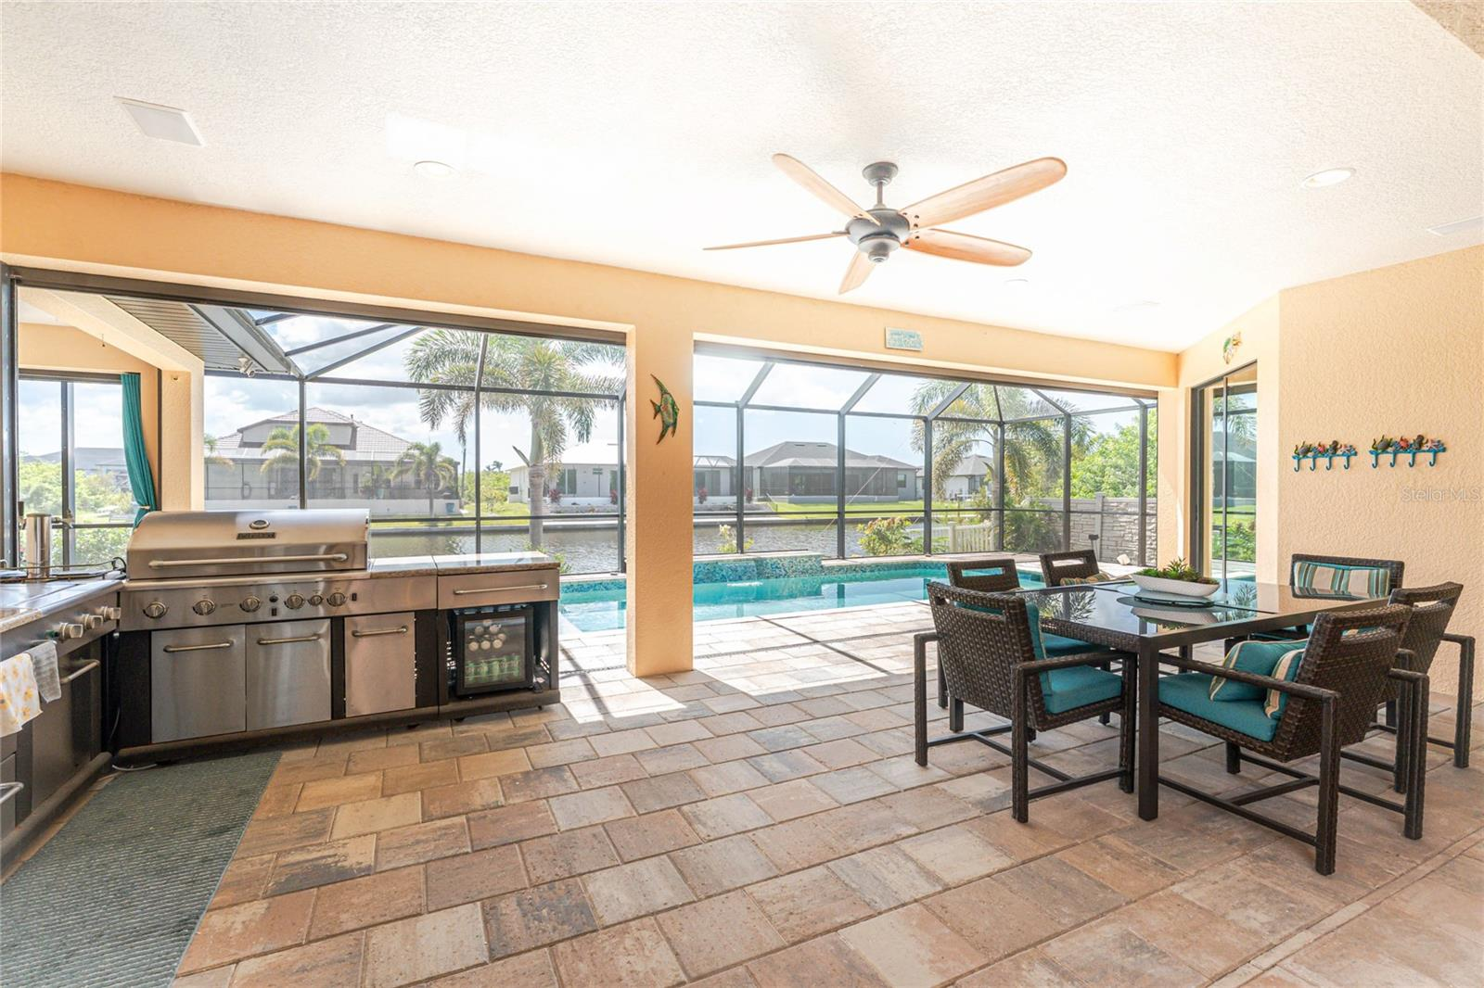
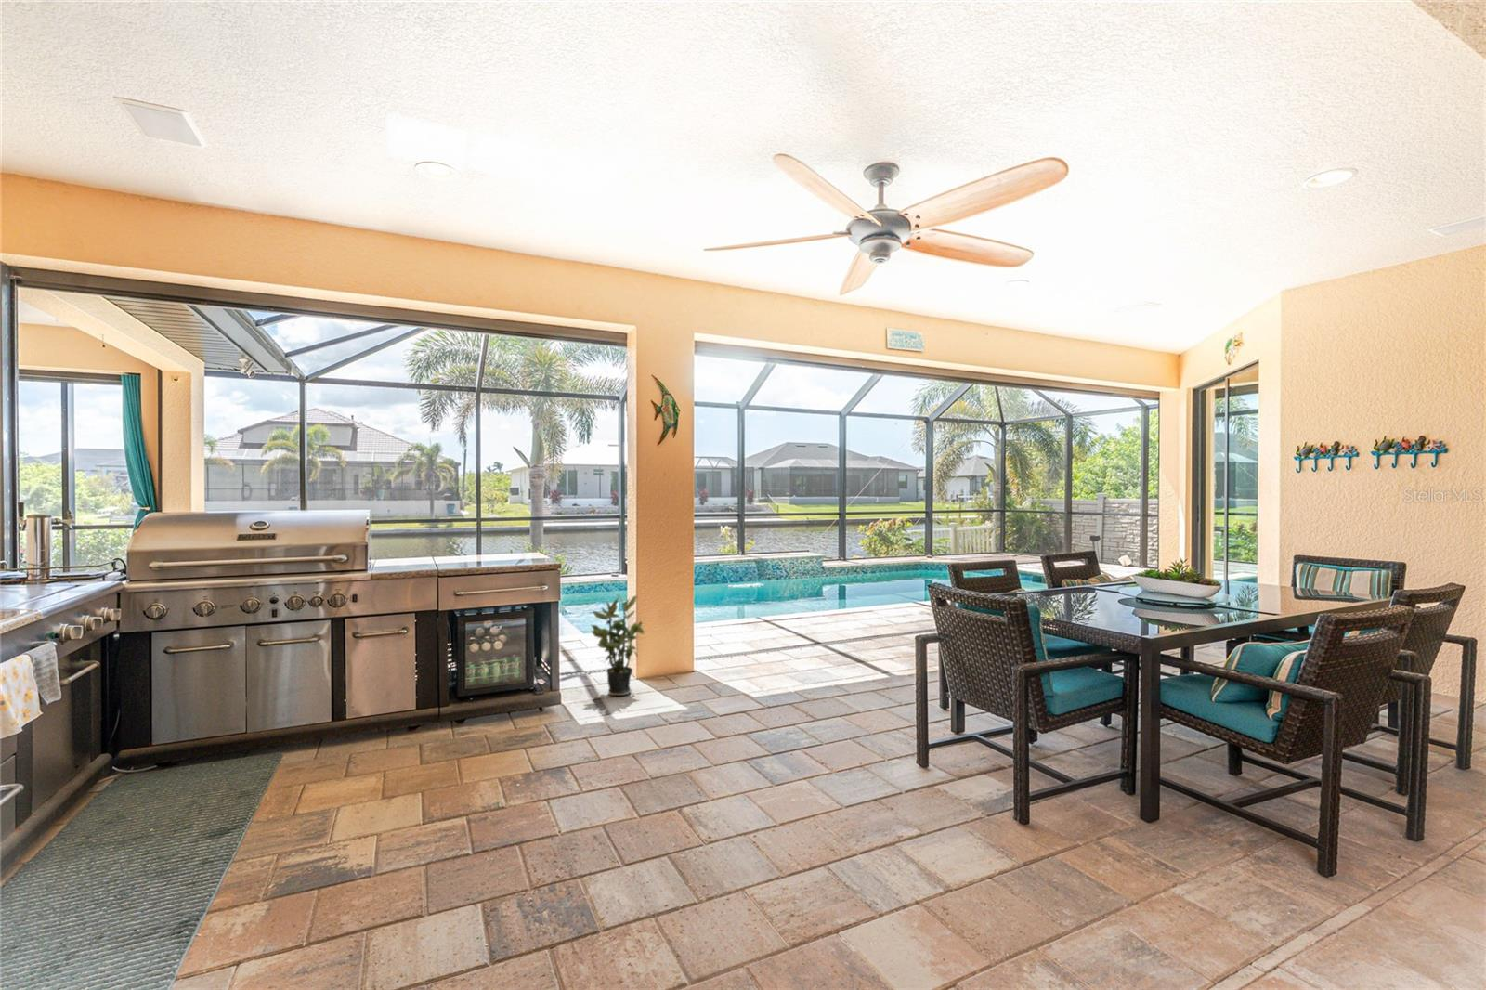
+ potted plant [590,592,645,696]
